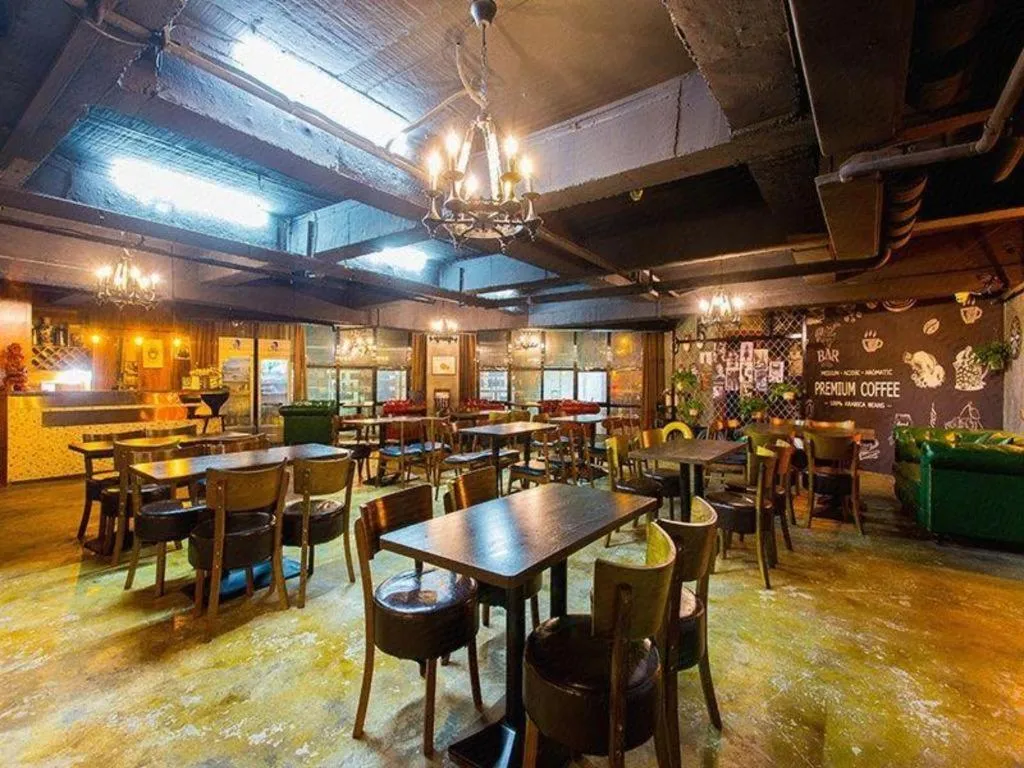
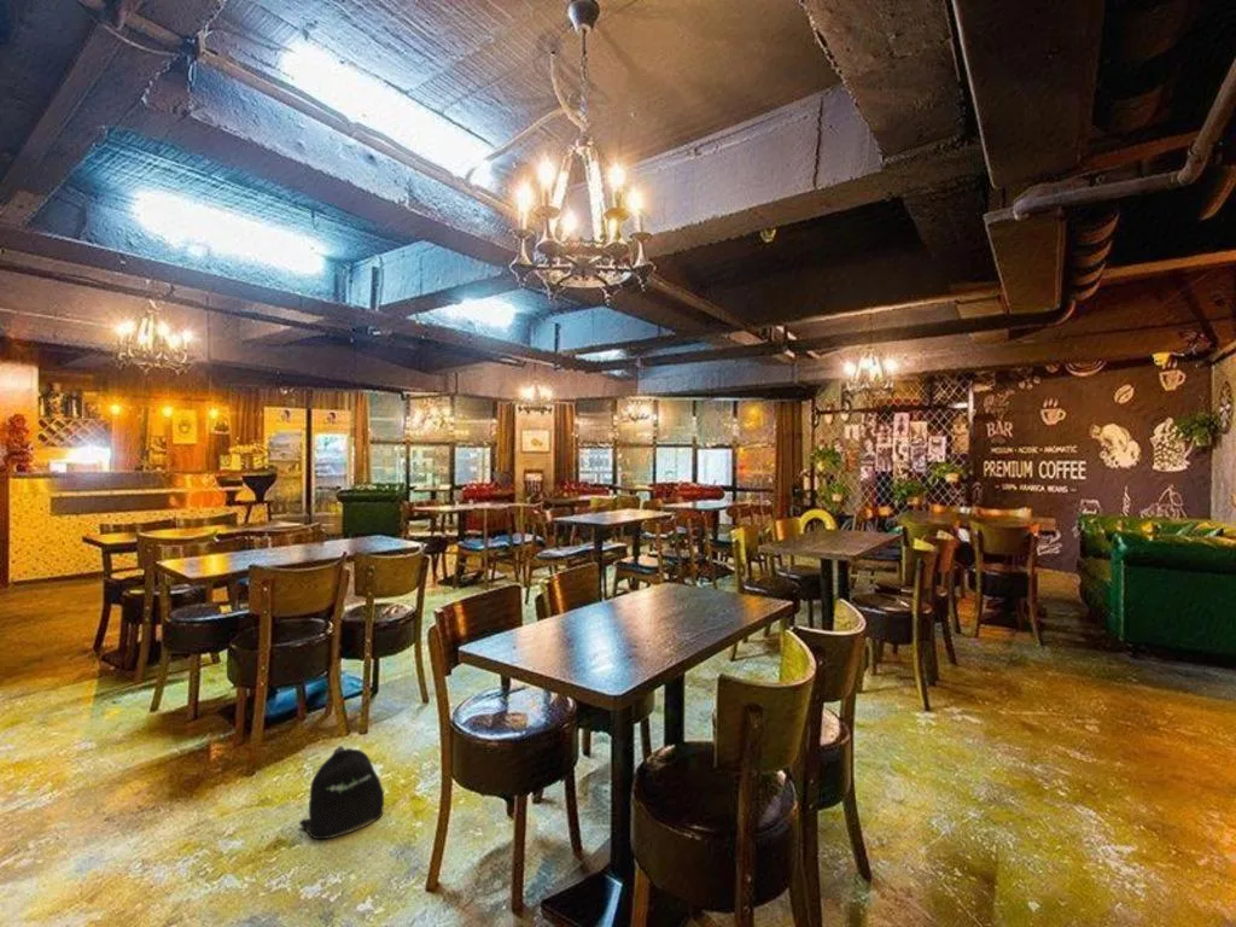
+ backpack [298,745,385,840]
